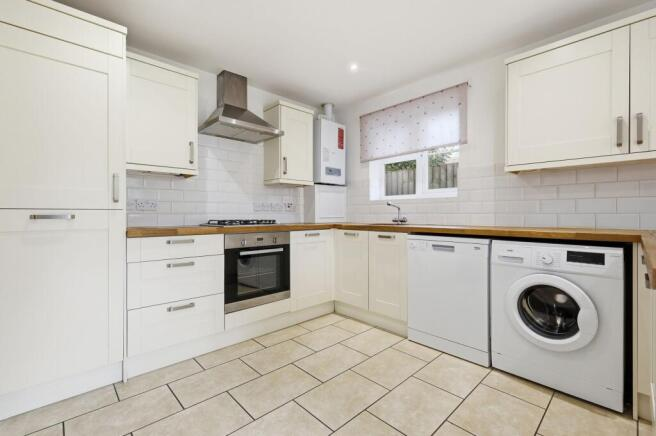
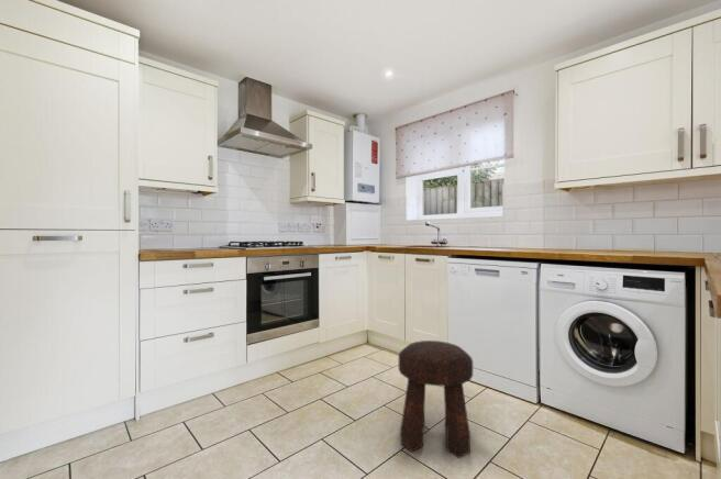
+ stool [398,339,474,459]
